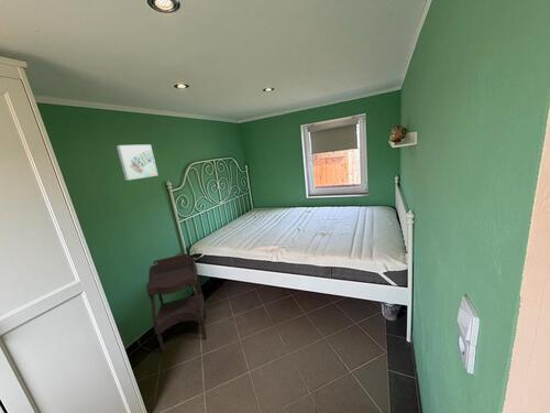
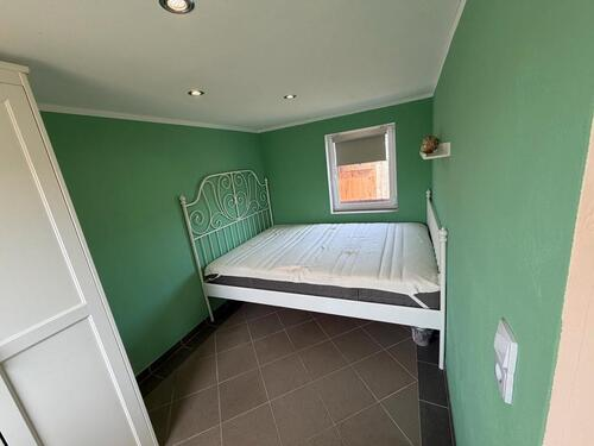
- wall art [116,143,160,182]
- side table [145,252,208,354]
